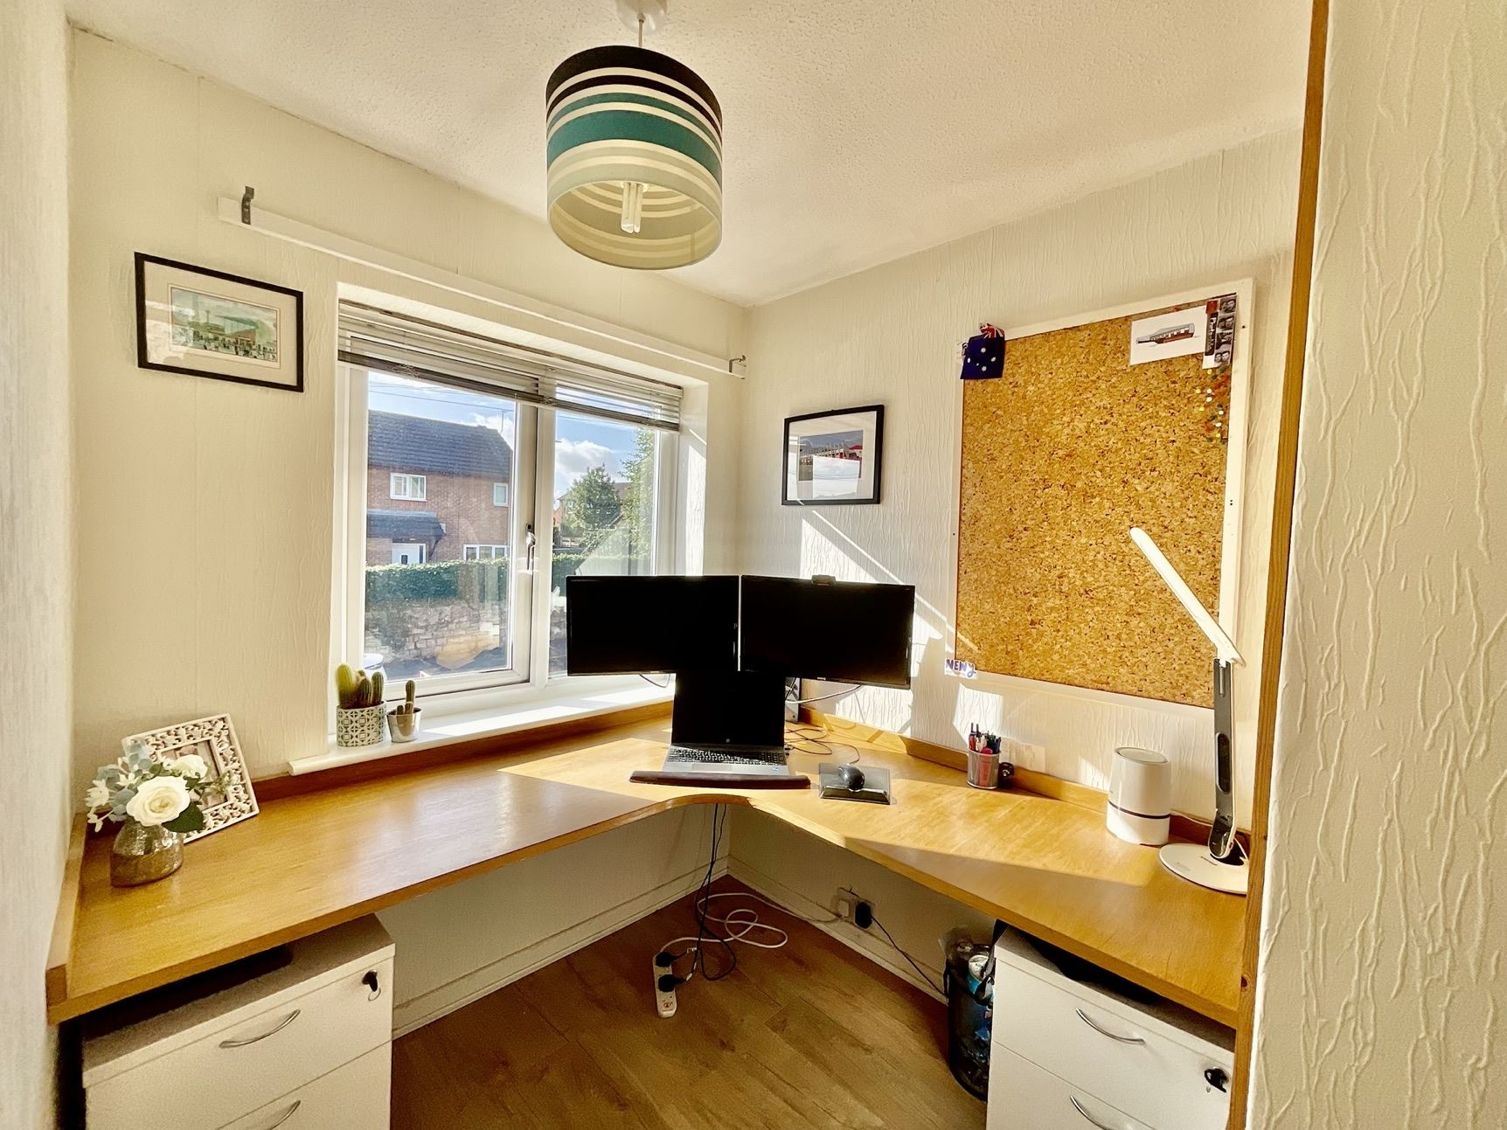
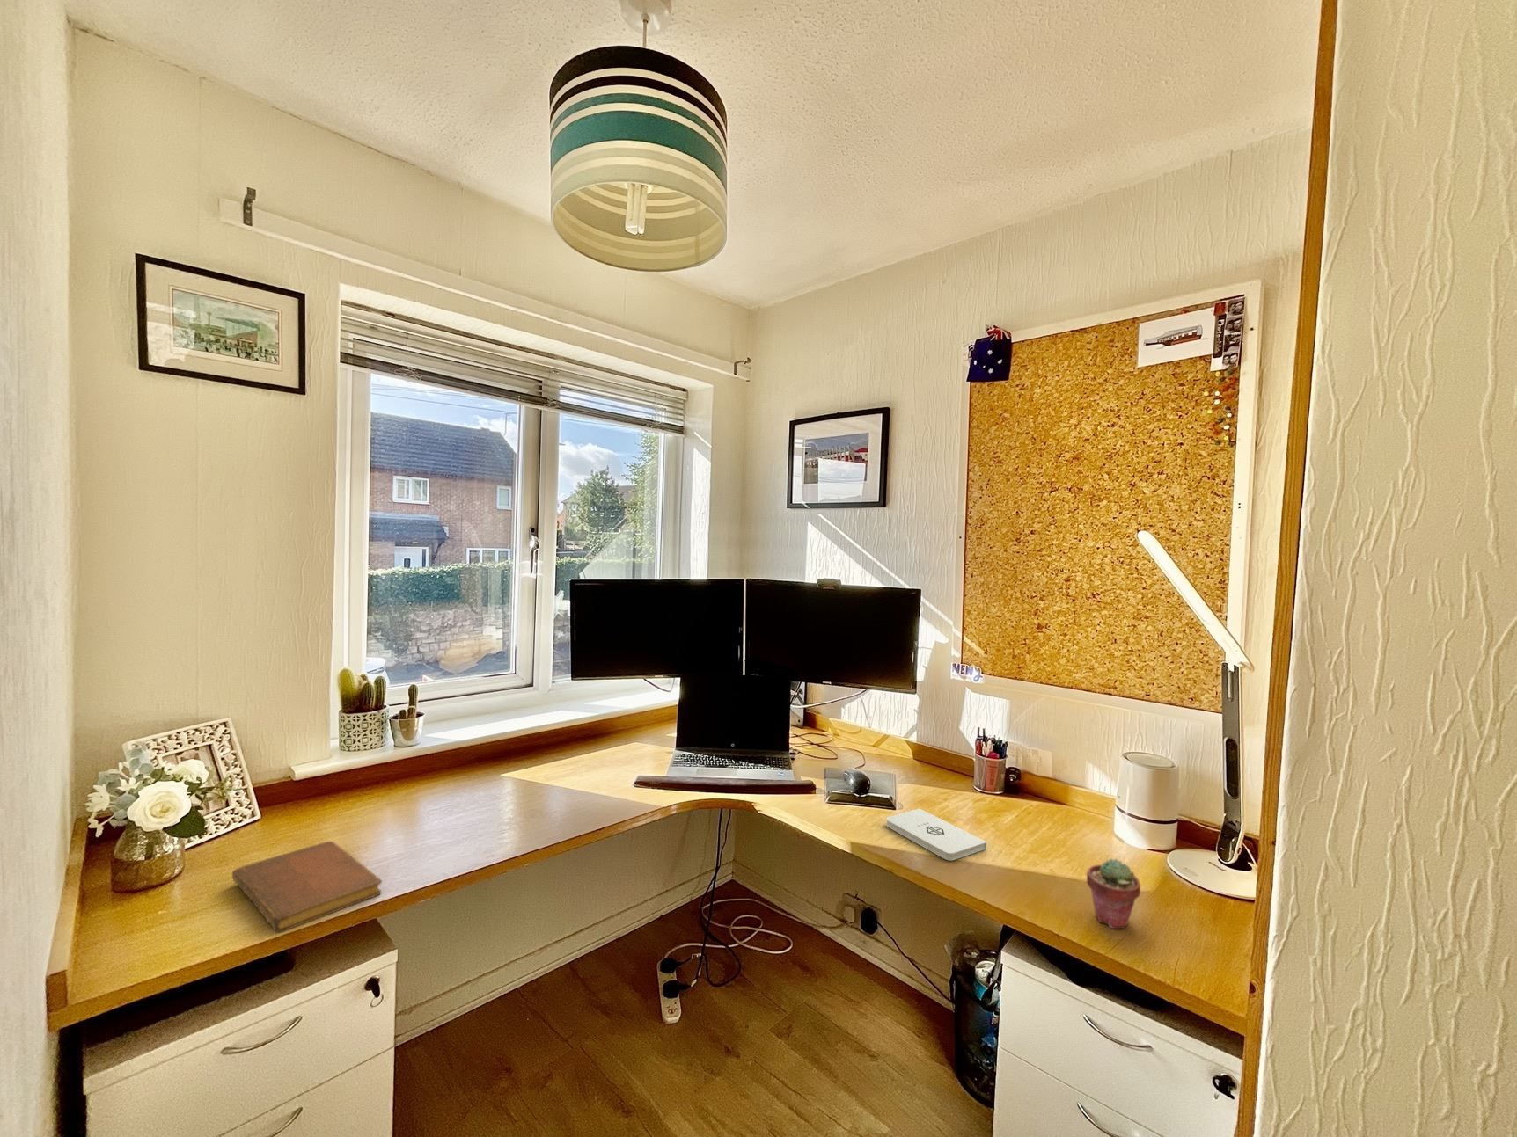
+ notepad [885,809,988,862]
+ notebook [232,840,382,934]
+ potted succulent [1086,858,1141,929]
